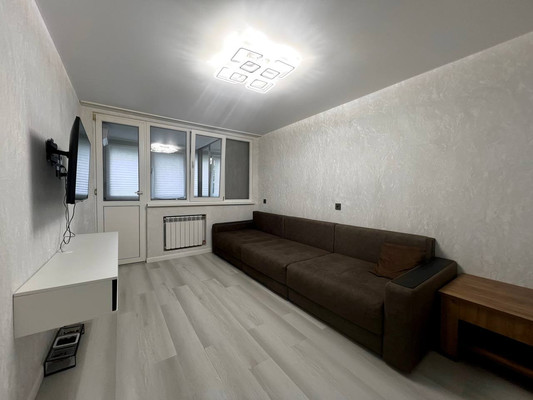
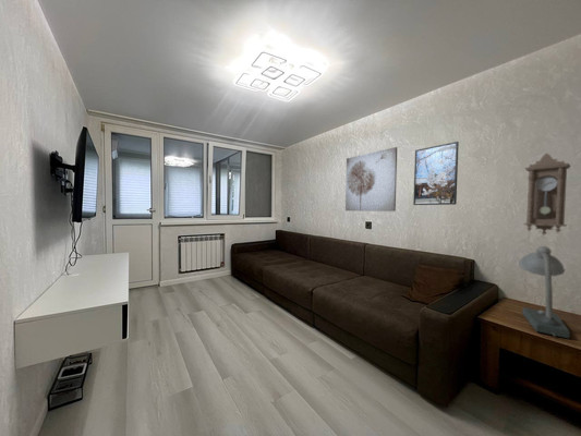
+ pendulum clock [522,153,572,235]
+ wall art [344,146,398,213]
+ desk lamp [518,245,571,339]
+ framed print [412,141,460,206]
